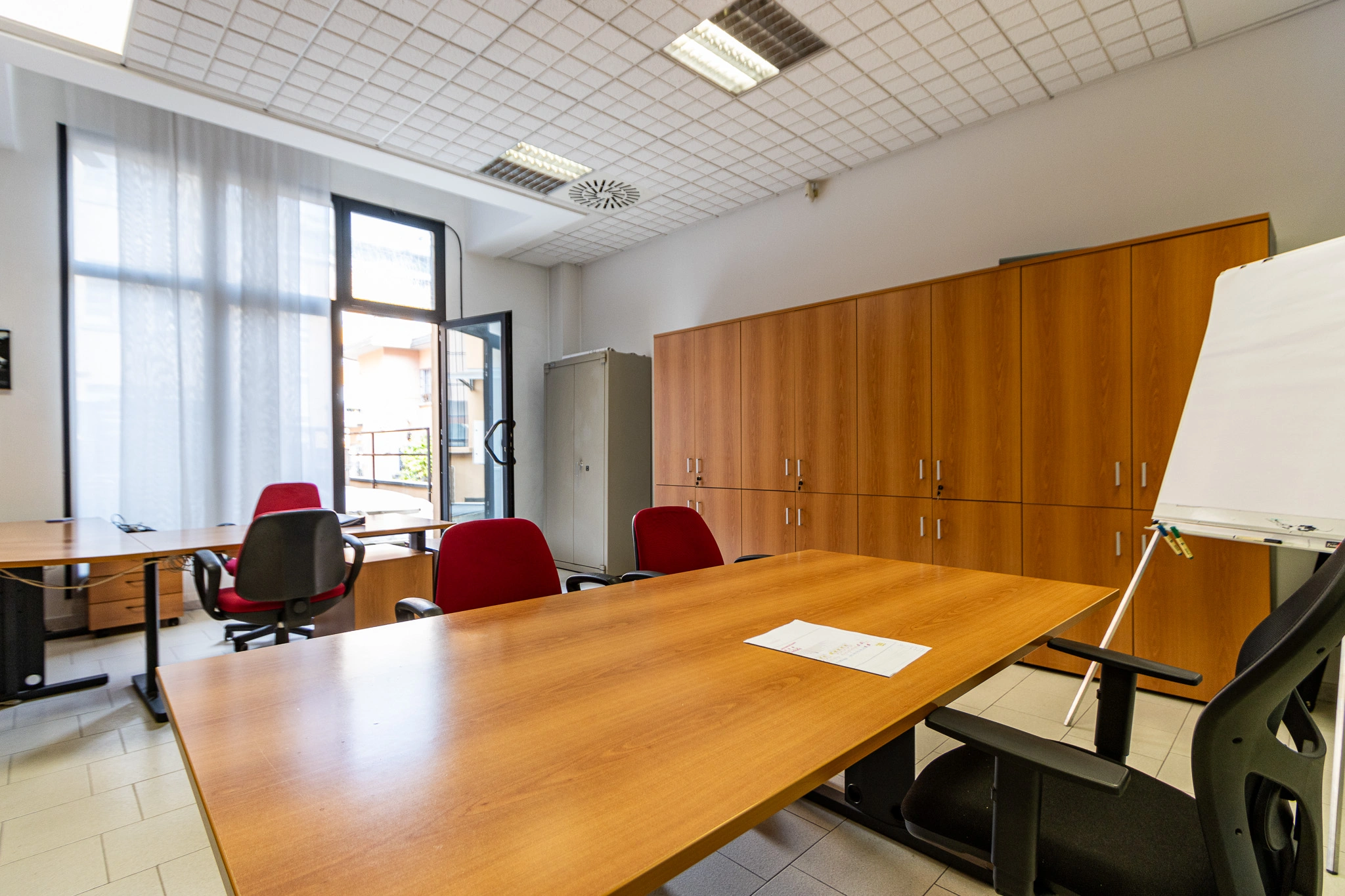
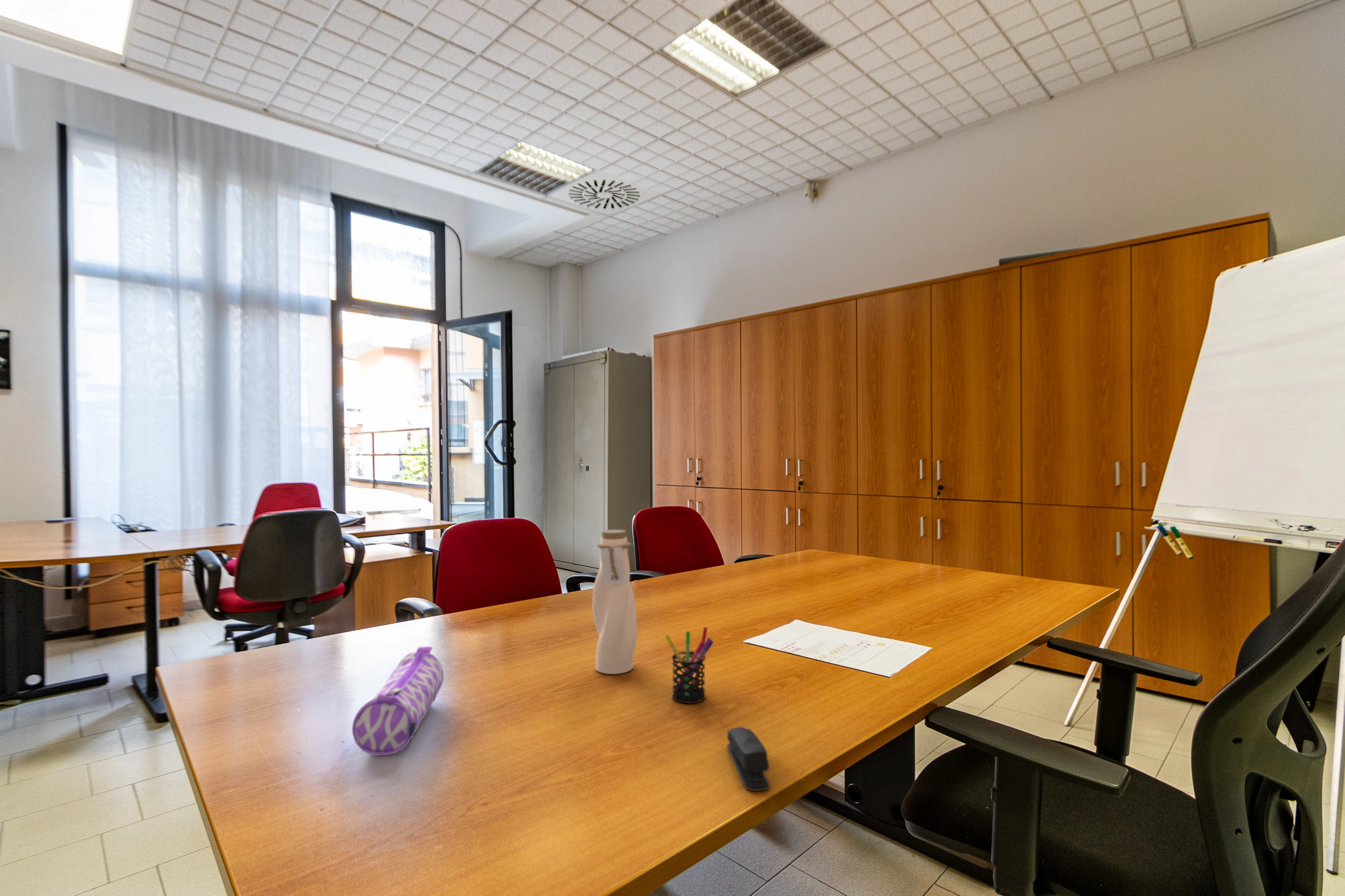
+ stapler [726,726,770,792]
+ pencil case [351,646,444,756]
+ water bottle [592,529,638,675]
+ pen holder [664,626,714,704]
